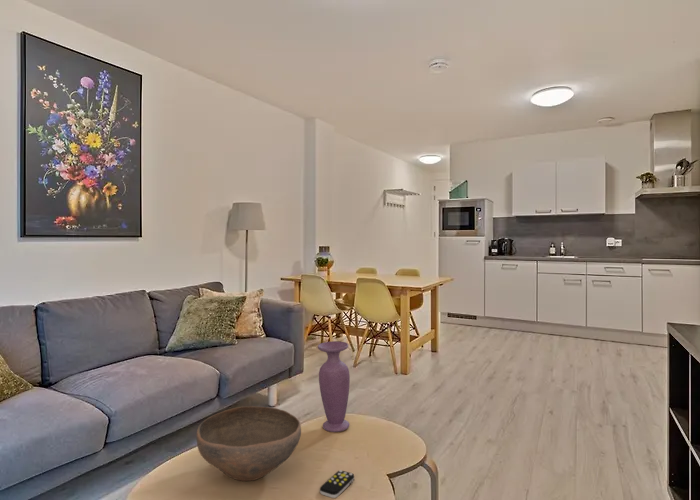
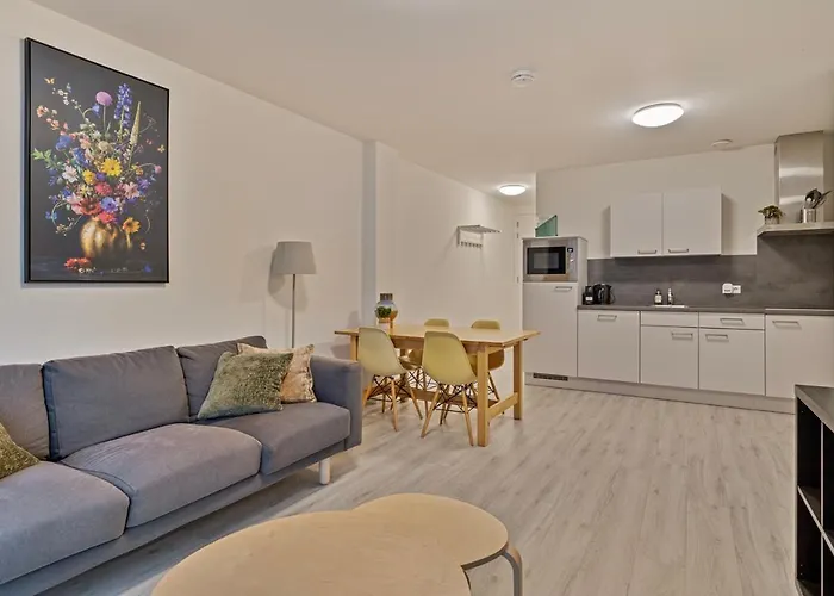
- vase [317,340,351,433]
- bowl [195,405,302,482]
- remote control [319,469,355,499]
